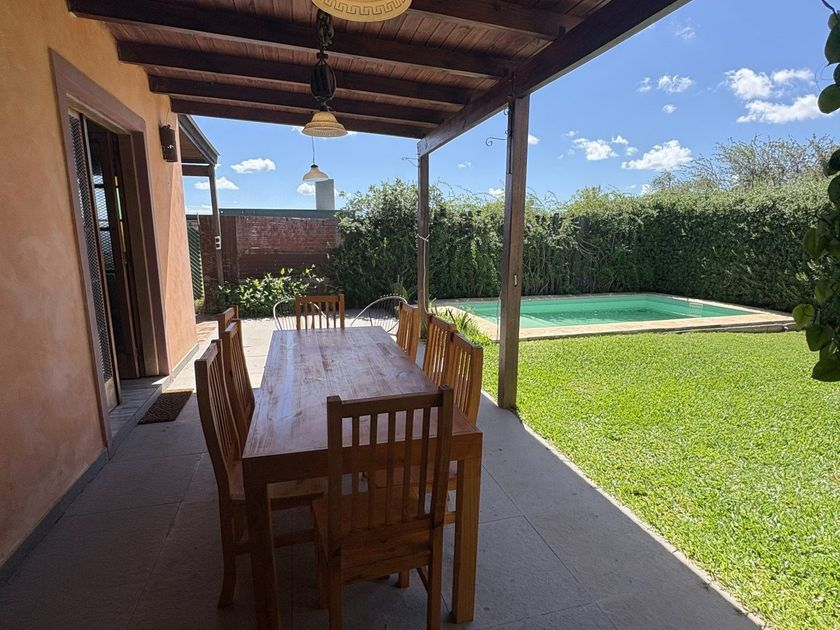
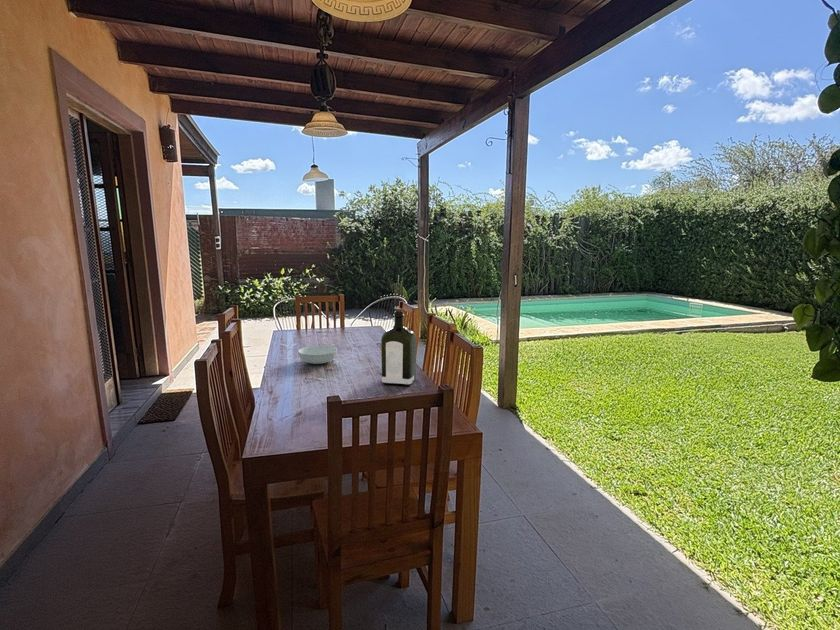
+ serving bowl [297,345,338,365]
+ liquor [380,307,417,387]
